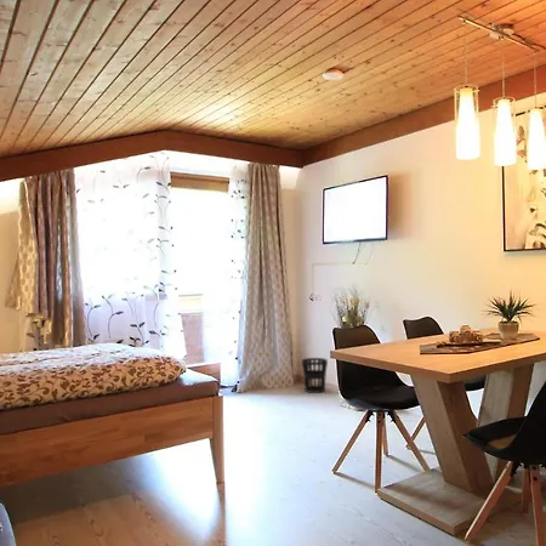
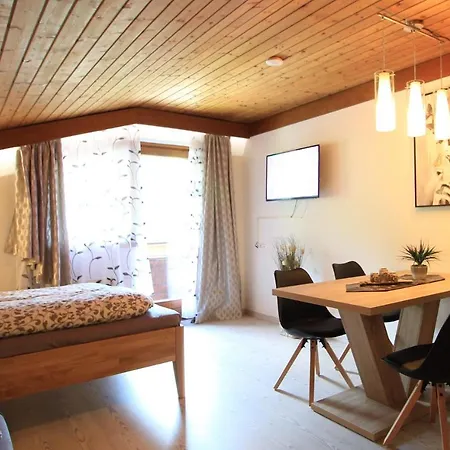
- wastebasket [301,357,329,394]
